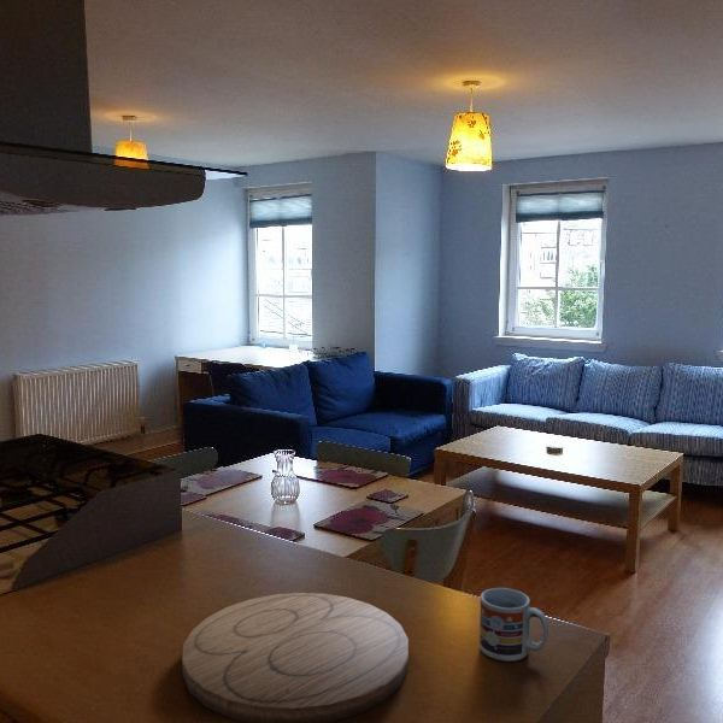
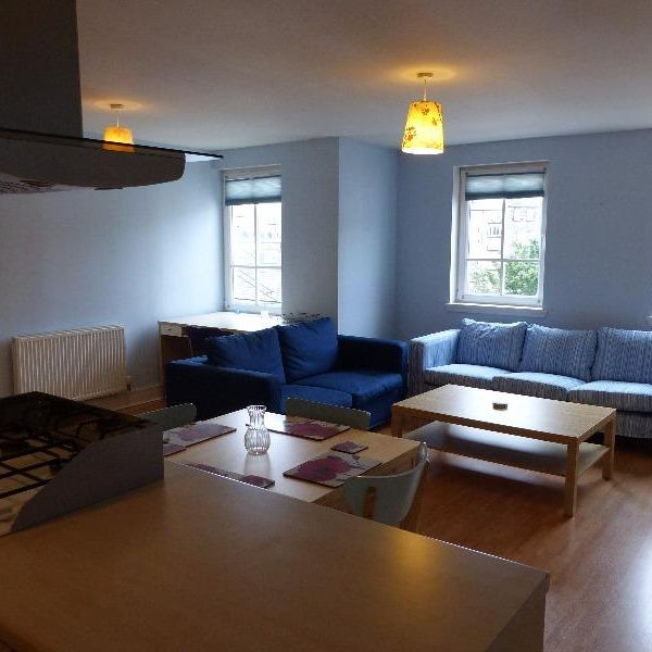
- cup [478,587,549,663]
- cutting board [181,592,410,723]
